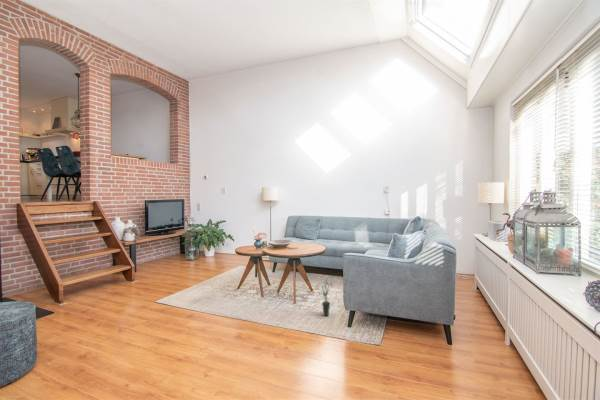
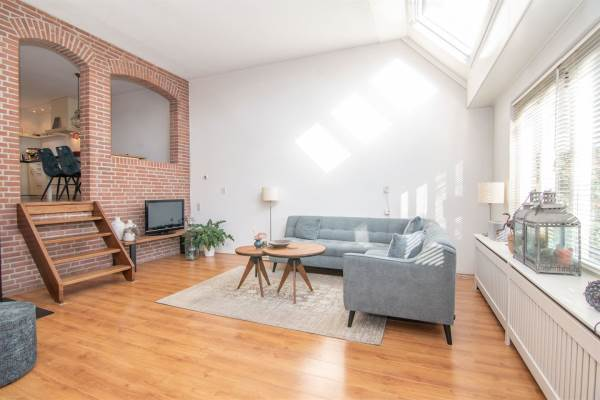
- potted plant [315,278,333,317]
